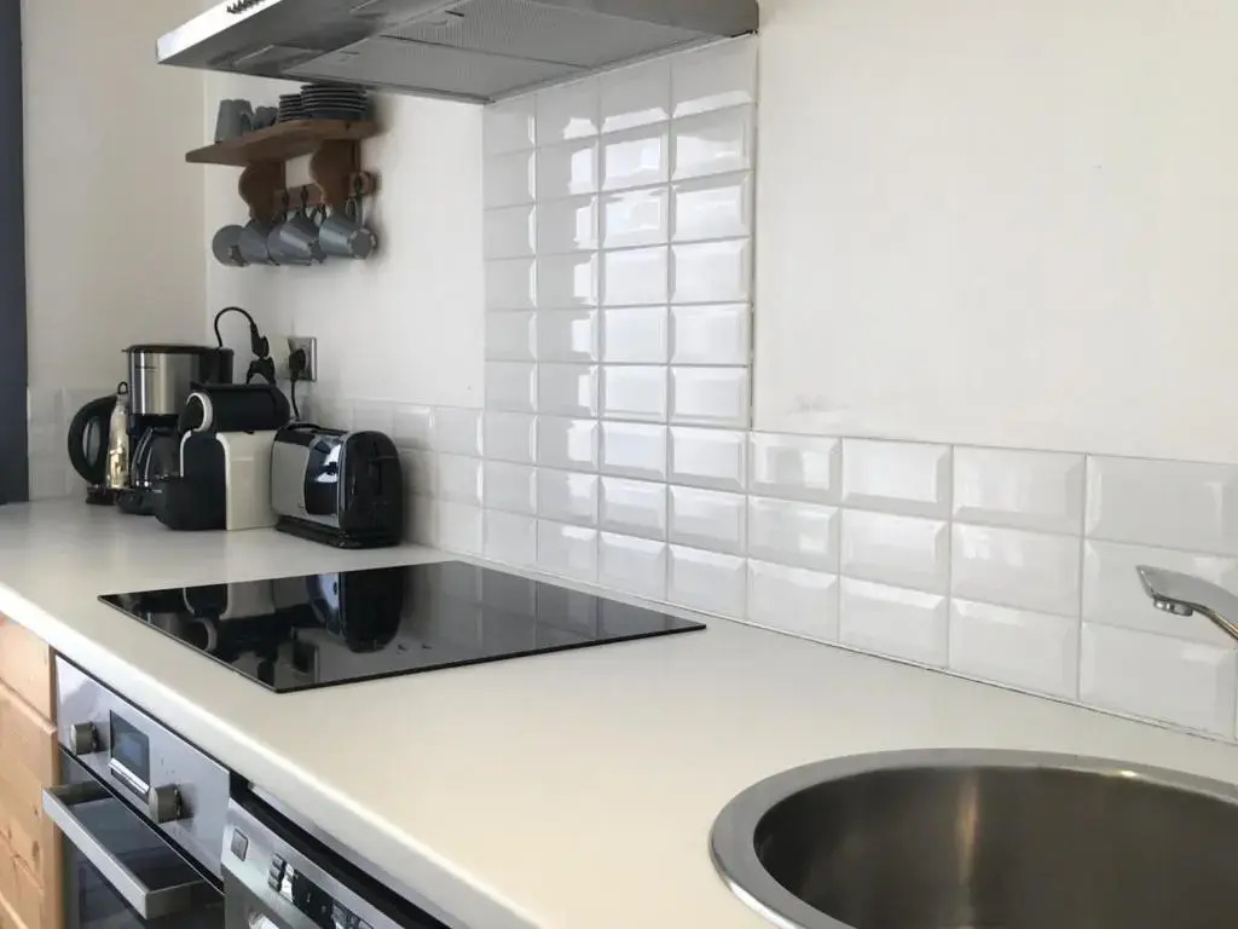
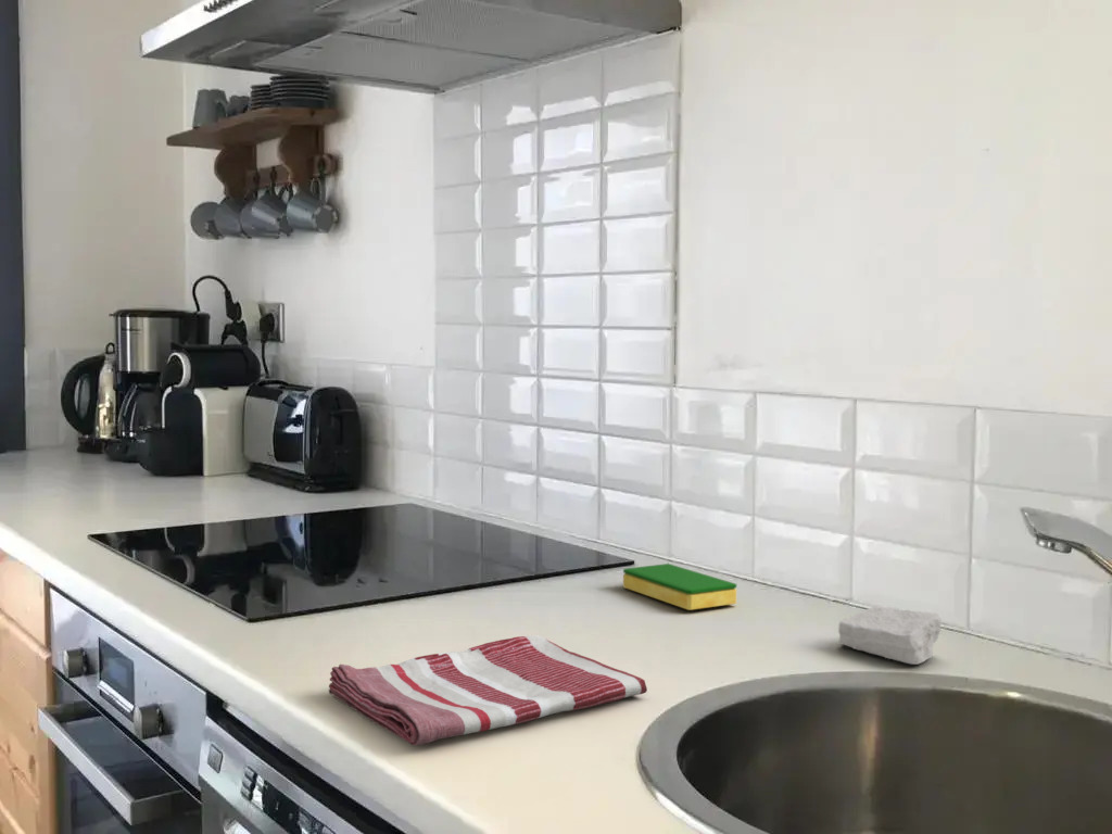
+ dish towel [328,634,648,747]
+ soap bar [837,604,943,666]
+ dish sponge [622,563,737,611]
